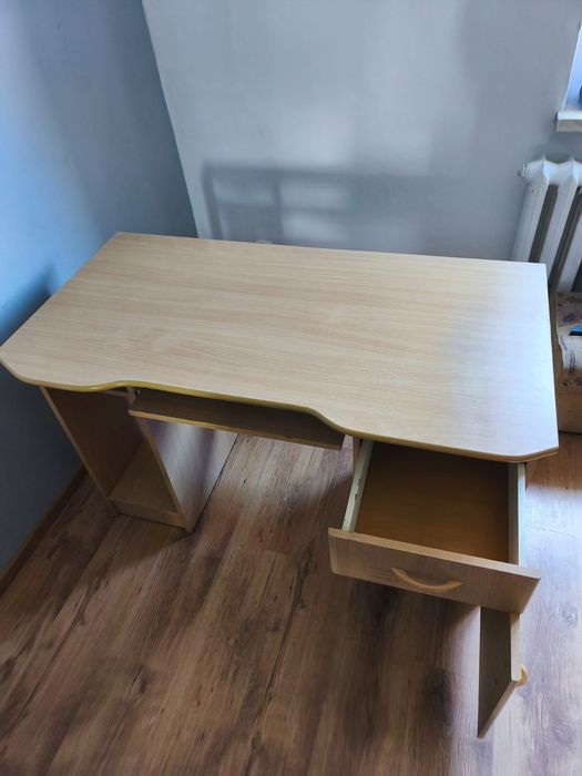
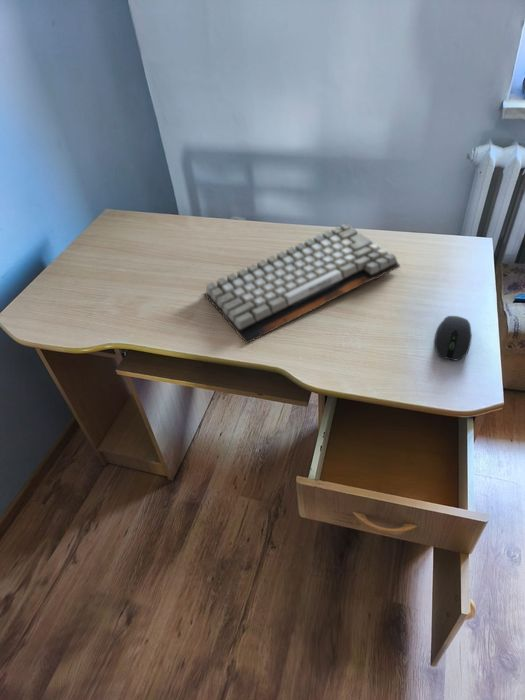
+ keyboard [204,222,401,345]
+ computer mouse [434,315,473,362]
